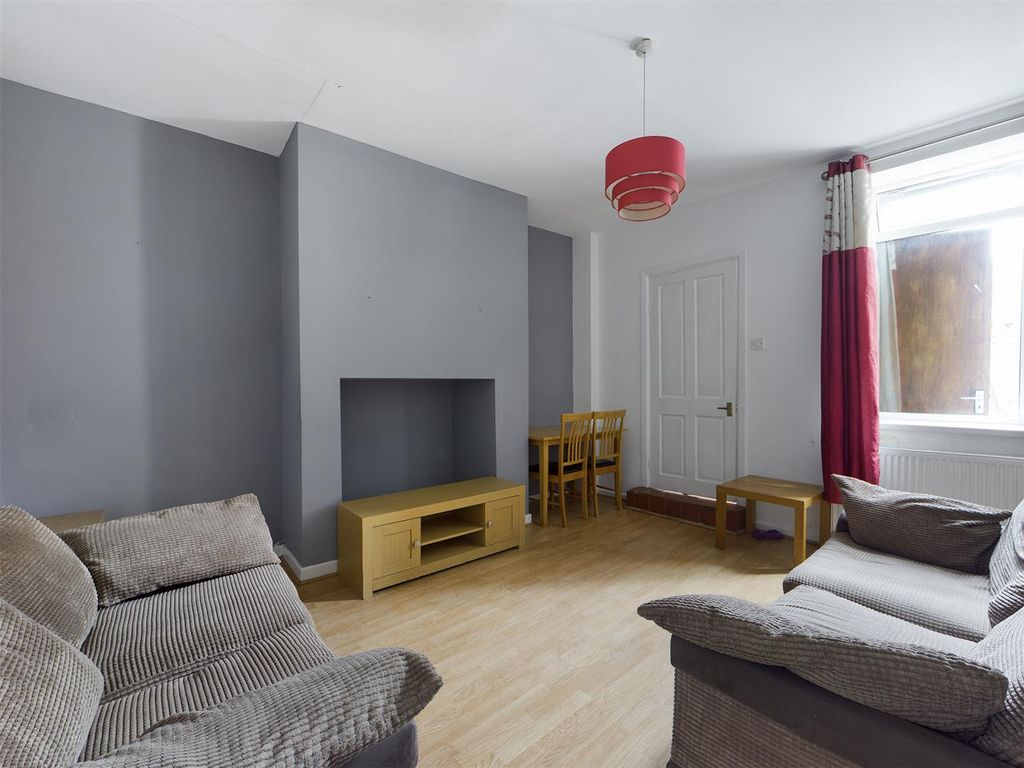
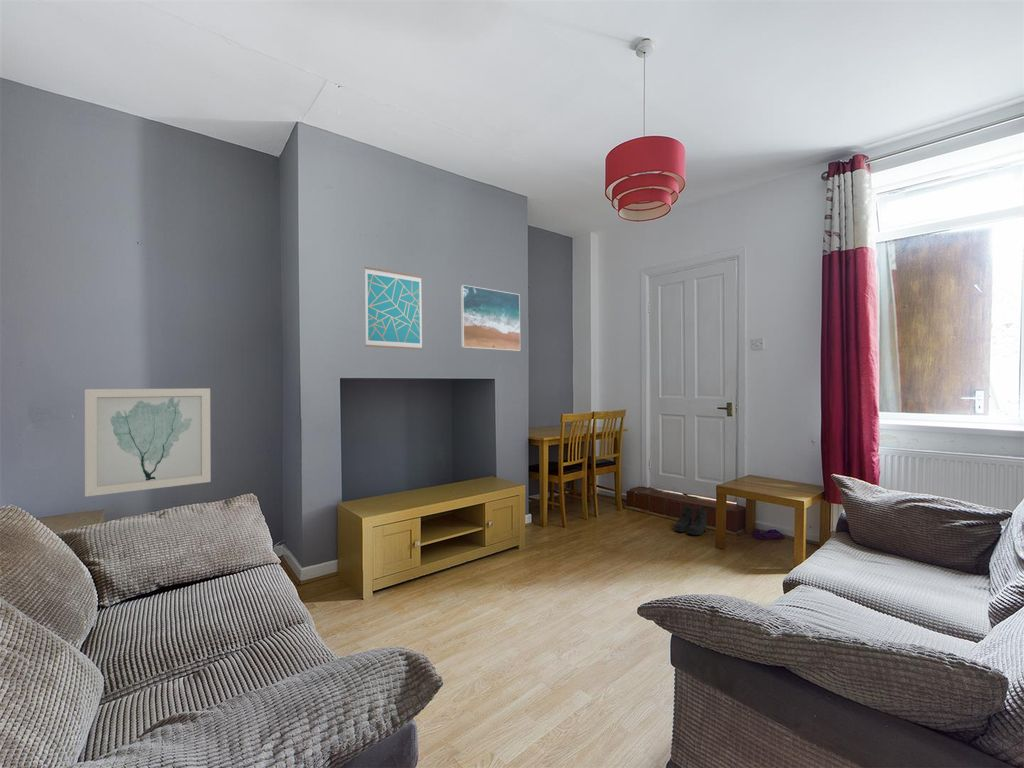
+ boots [673,504,708,536]
+ wall art [364,266,423,350]
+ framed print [460,284,521,352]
+ wall art [84,387,212,498]
